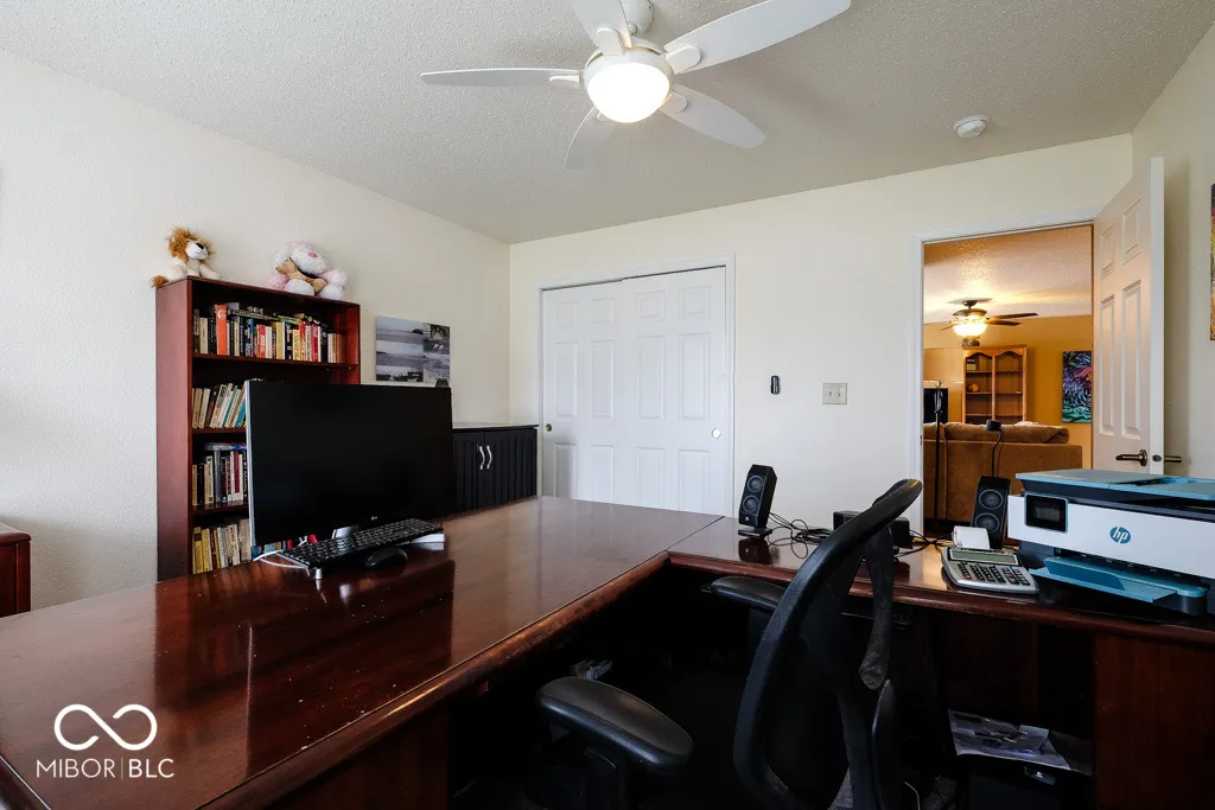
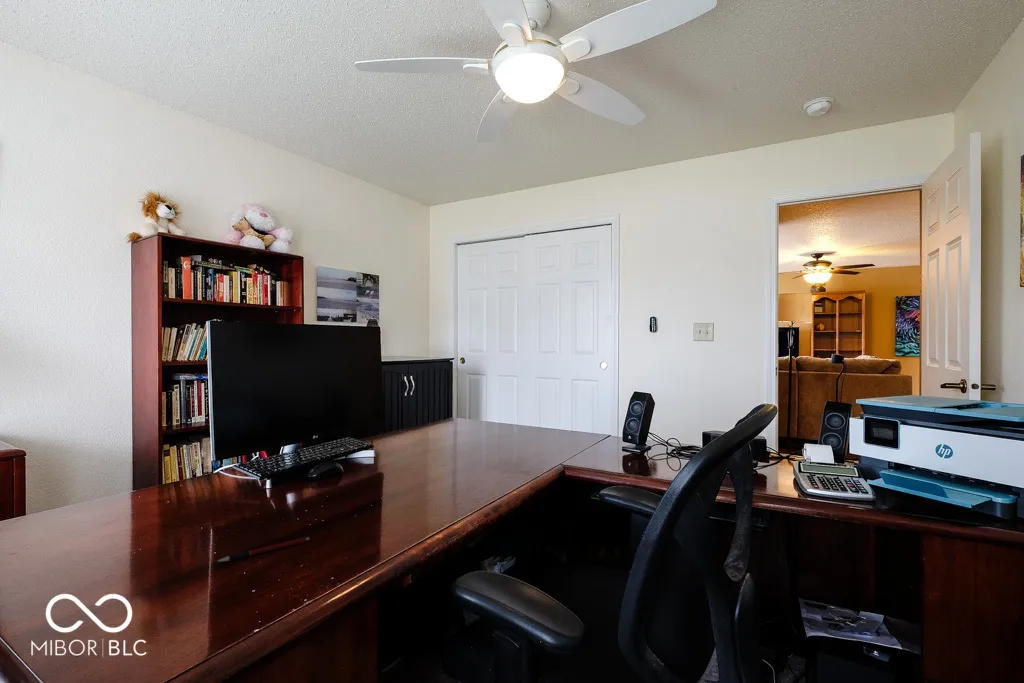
+ pen [217,536,310,563]
